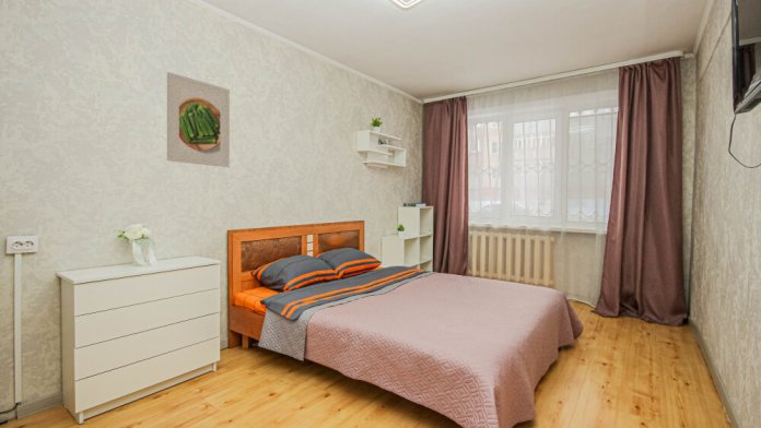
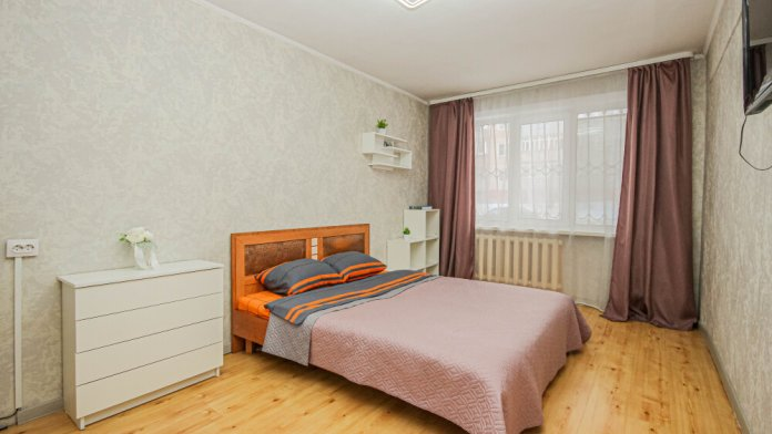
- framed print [166,71,231,168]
